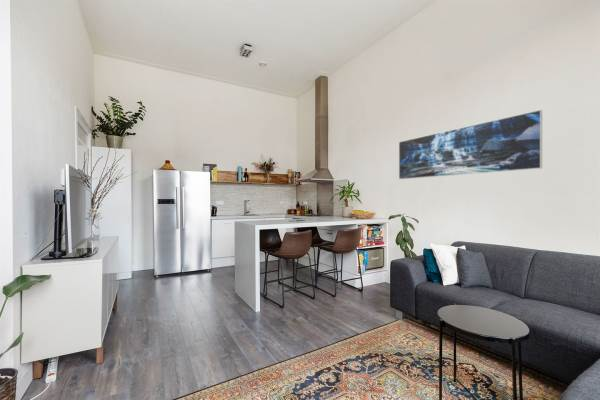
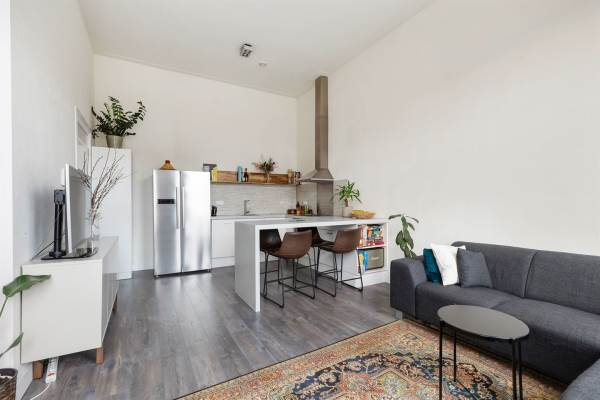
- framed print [398,109,543,180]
